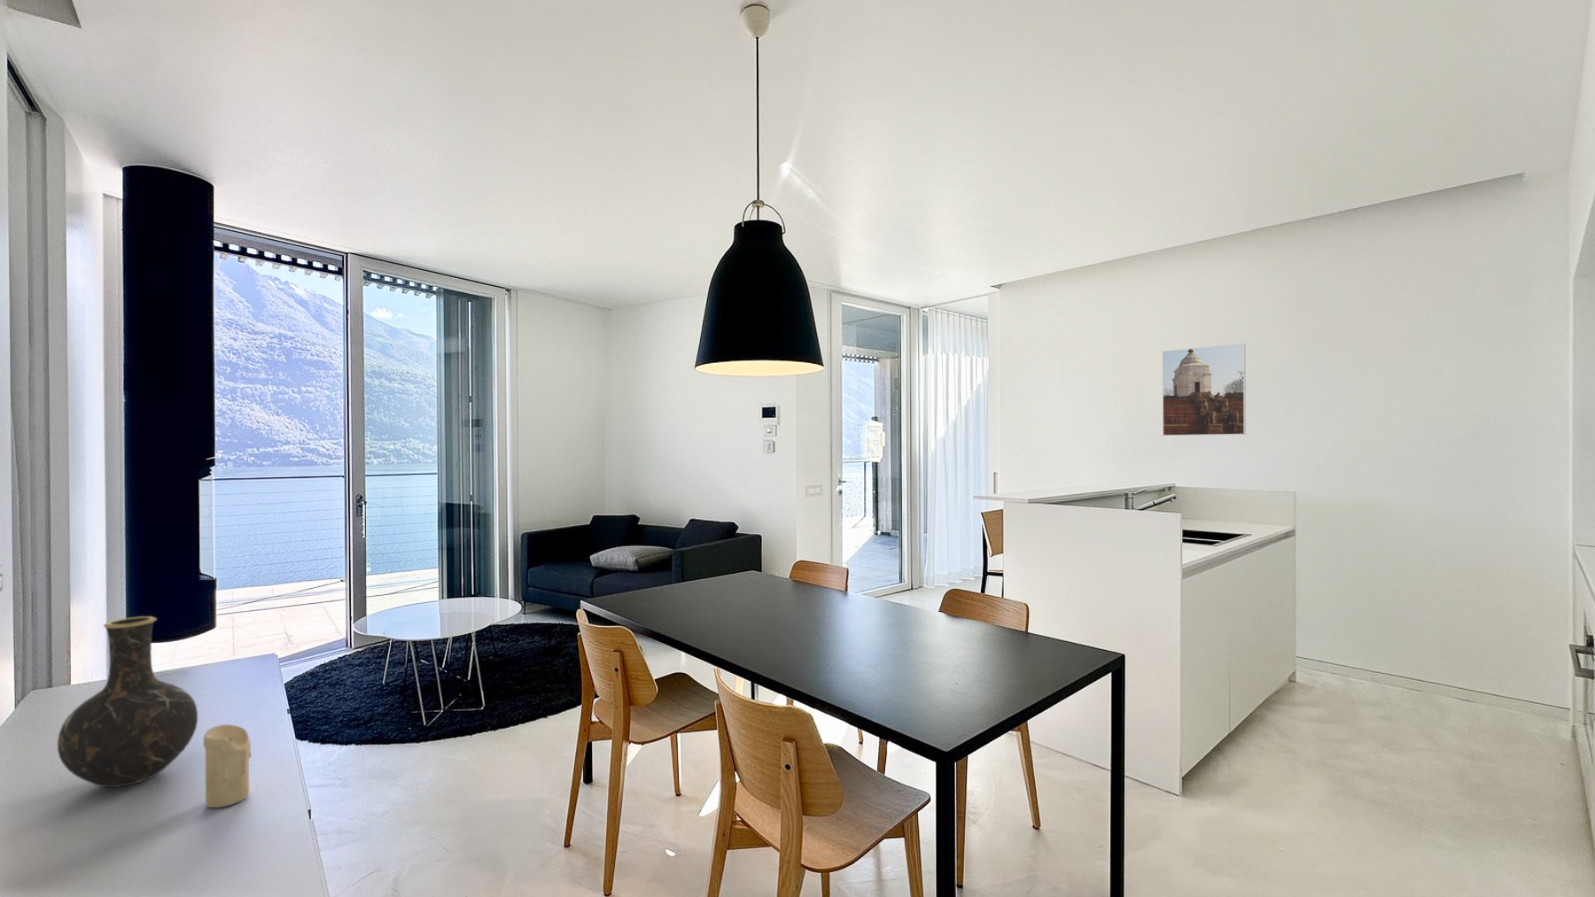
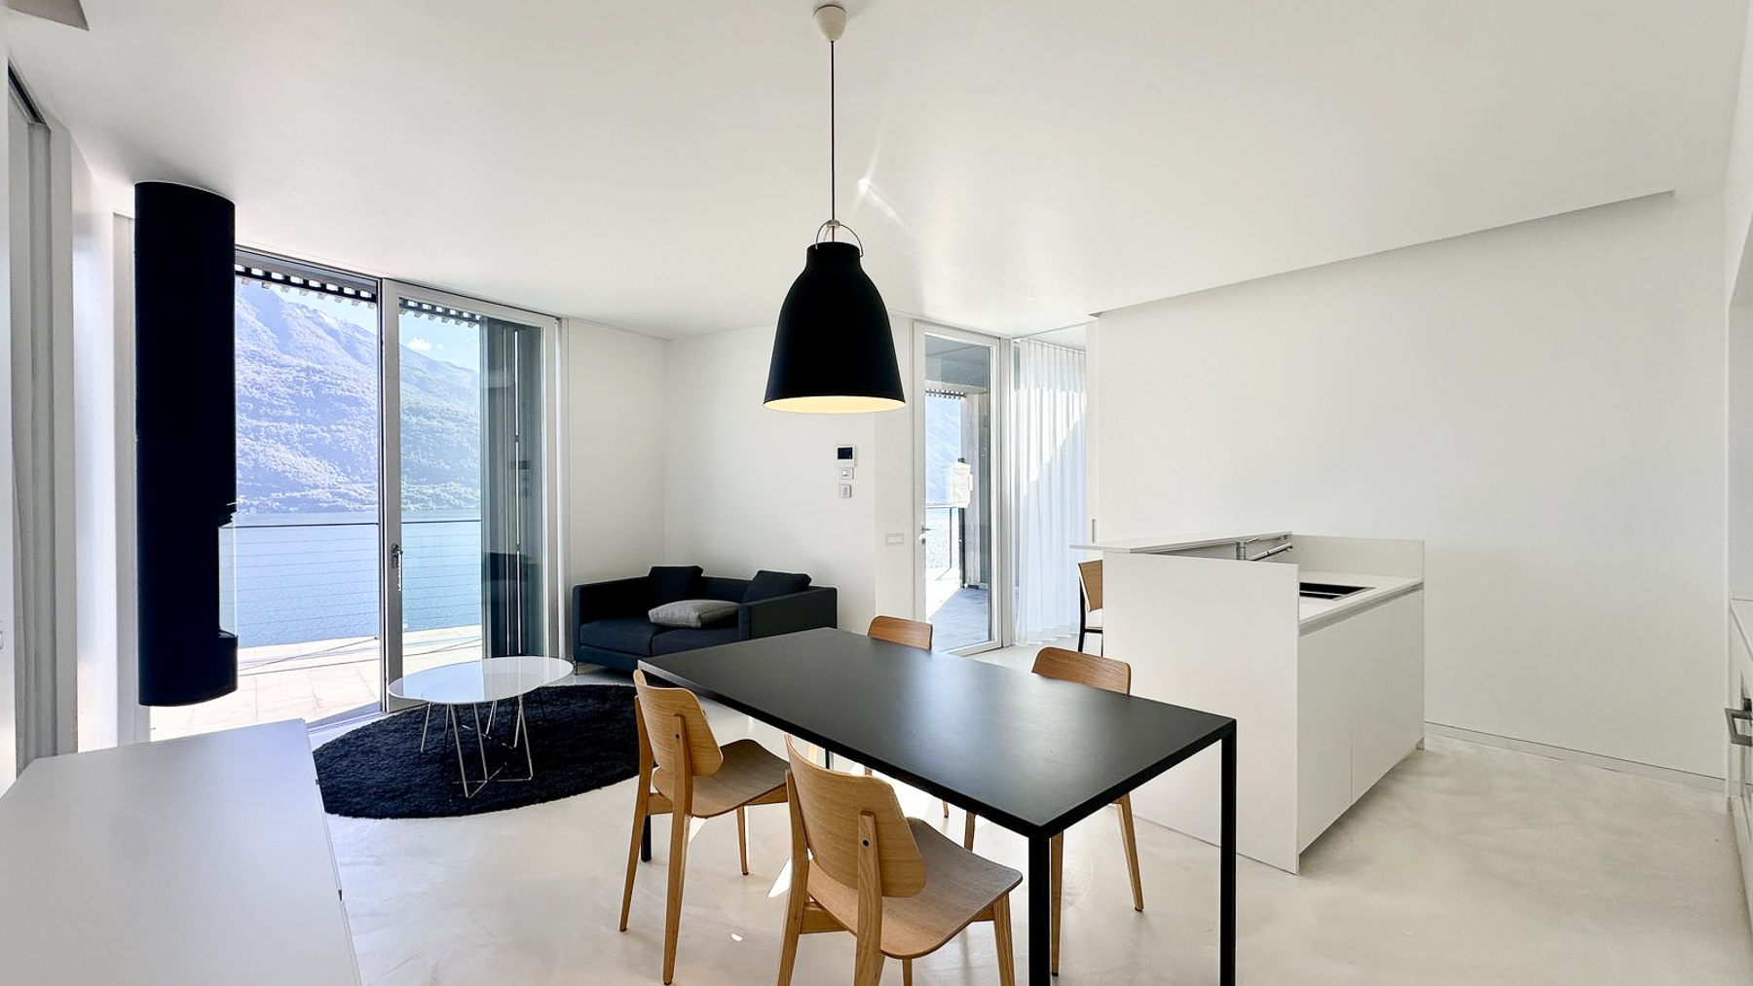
- candle [203,724,253,808]
- vase [57,616,198,789]
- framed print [1161,343,1247,437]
